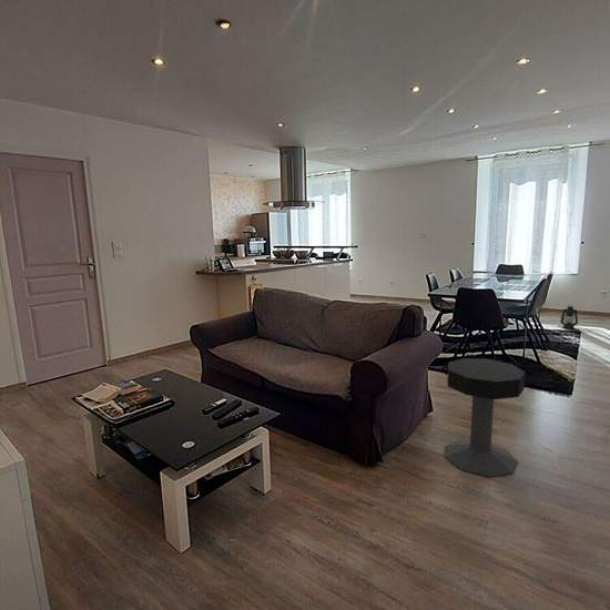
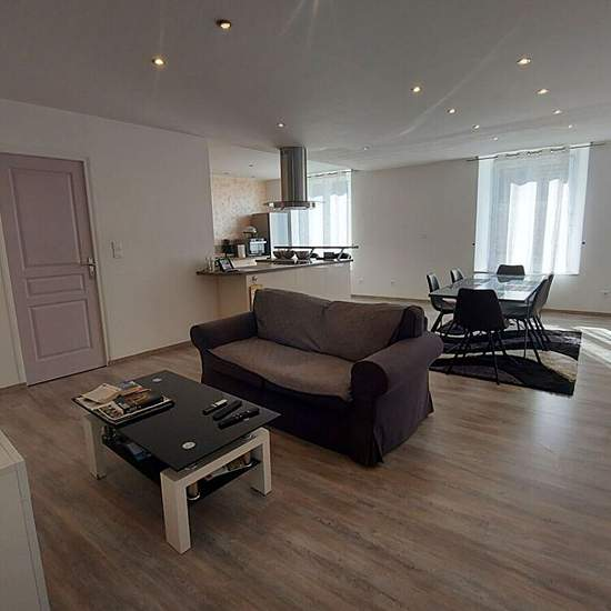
- lantern [559,305,579,329]
- side table [444,357,527,478]
